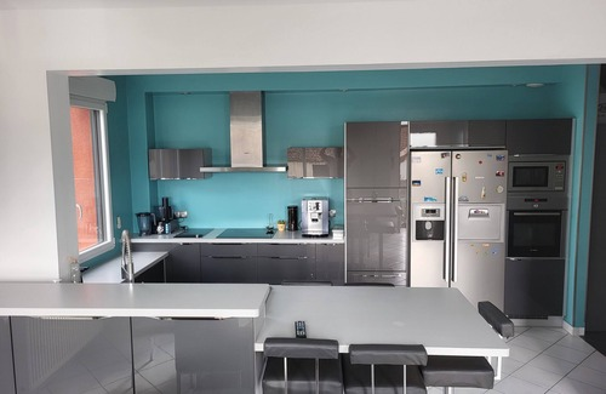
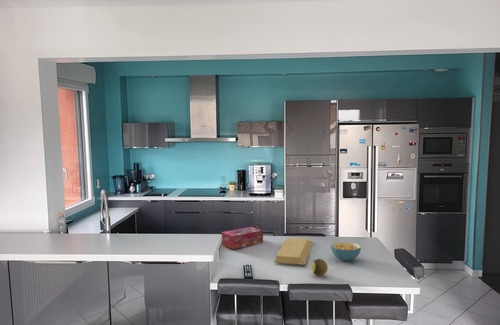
+ fruit [311,258,329,277]
+ tissue box [220,226,264,250]
+ cereal bowl [330,241,362,262]
+ cutting board [274,237,313,266]
